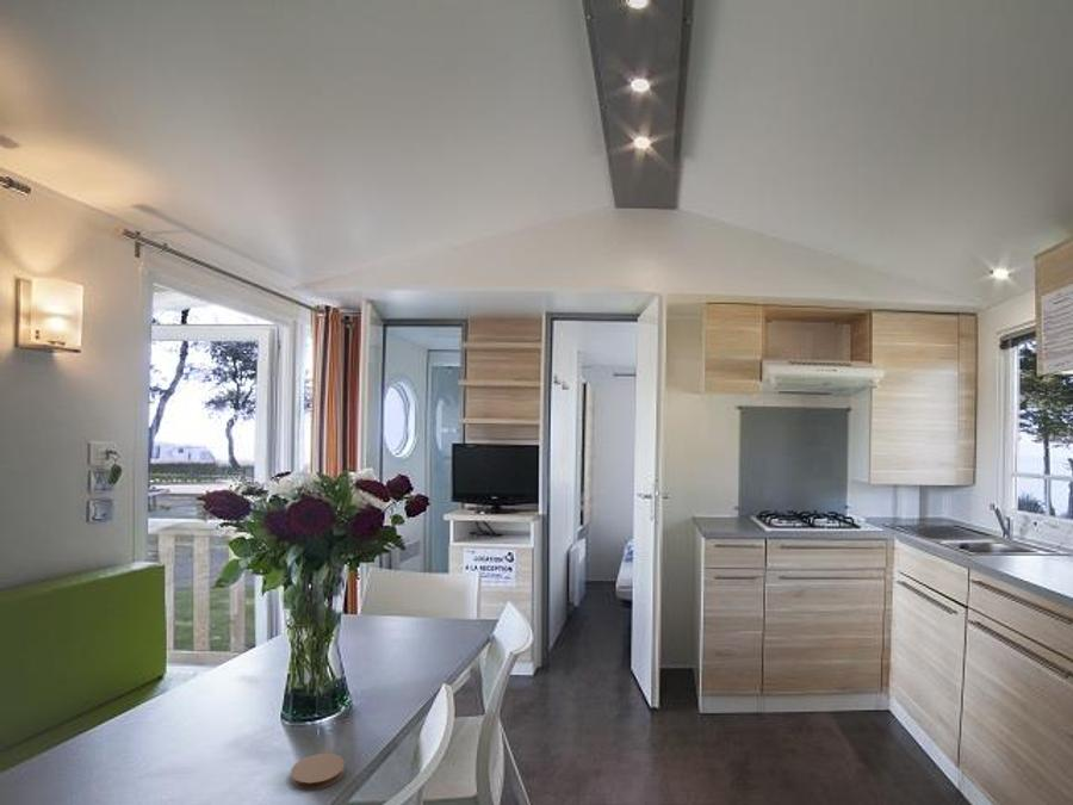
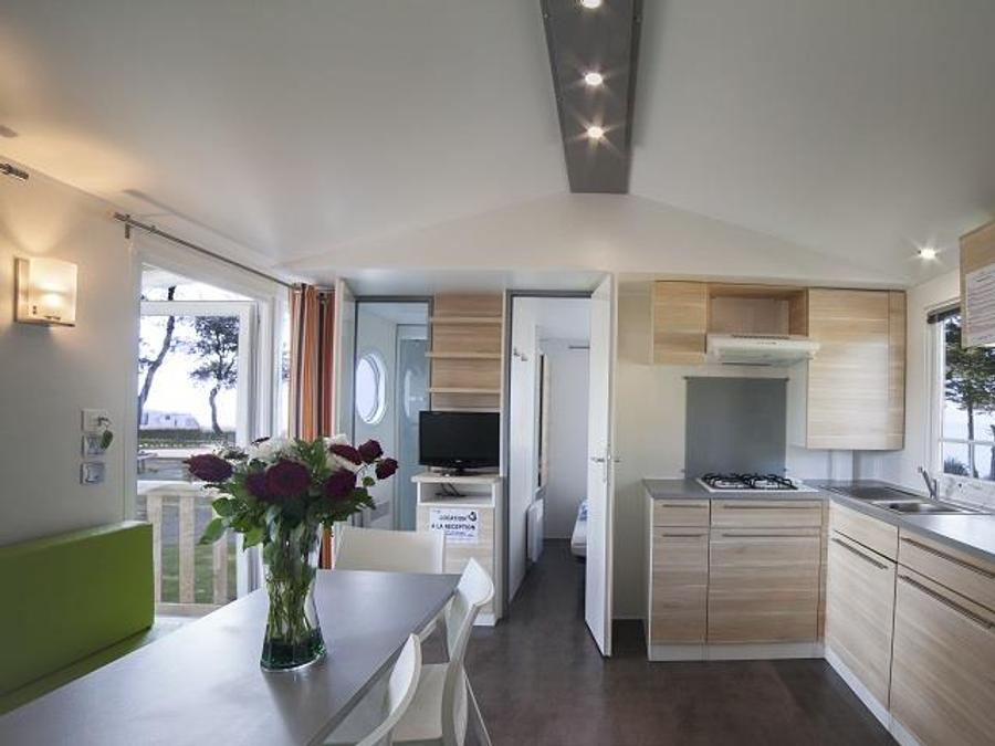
- coaster [290,753,346,792]
